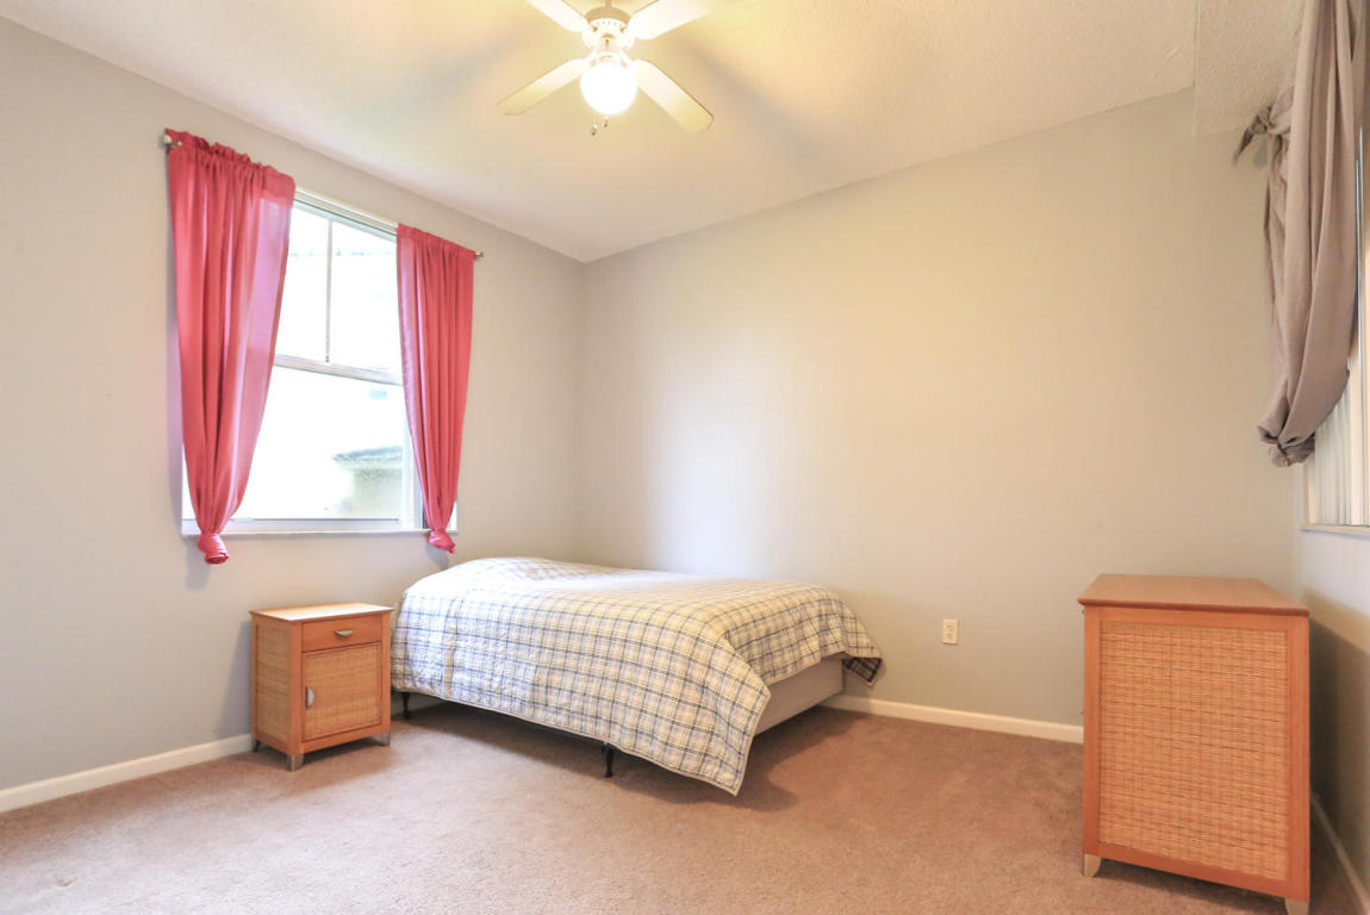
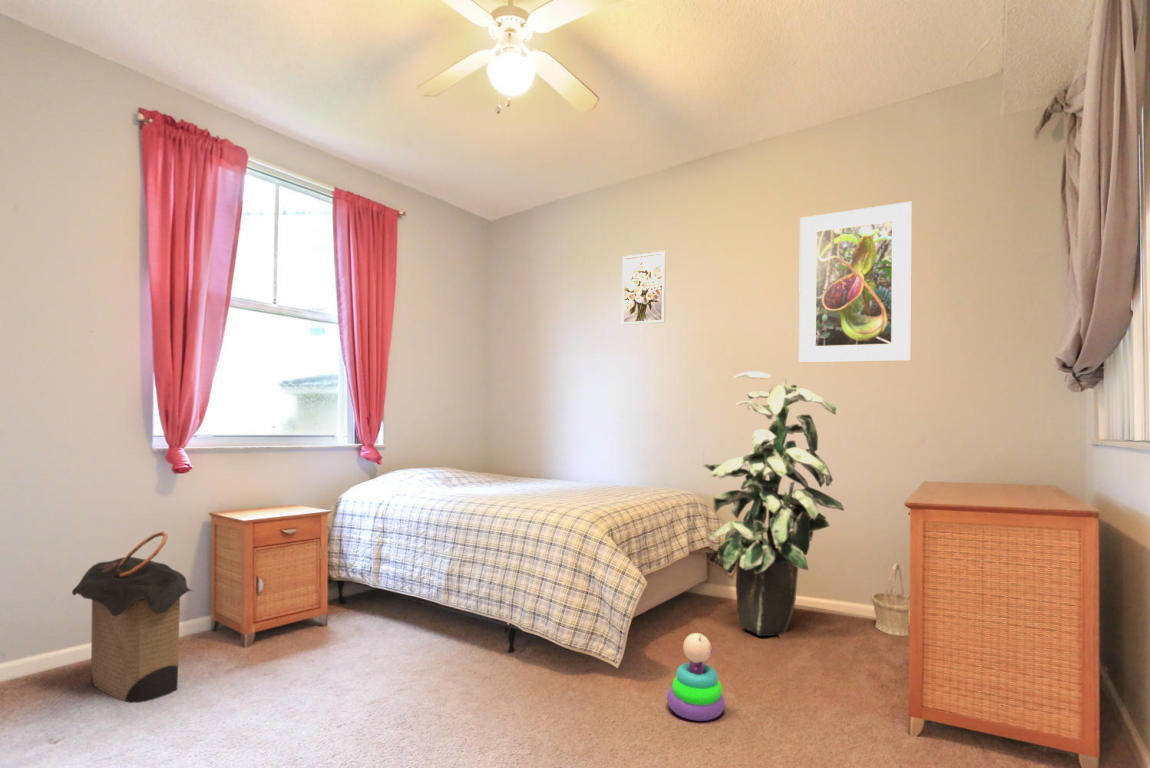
+ stacking toy [666,632,726,722]
+ indoor plant [702,370,845,637]
+ basket [870,562,910,636]
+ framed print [798,200,913,363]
+ laundry hamper [71,531,195,704]
+ wall art [621,250,667,326]
